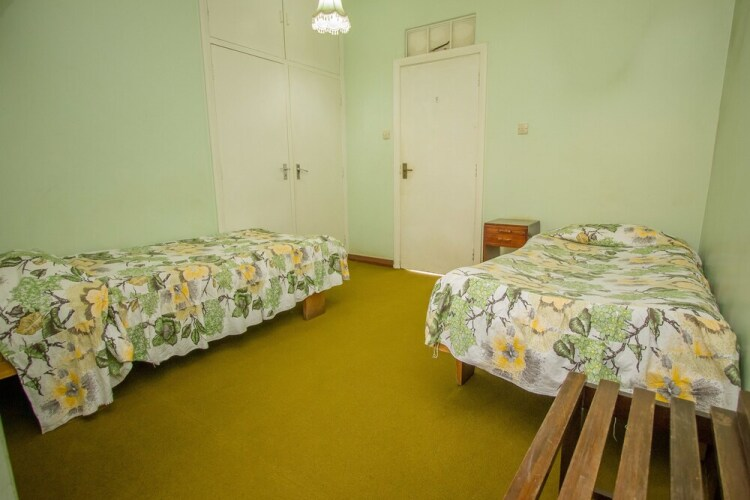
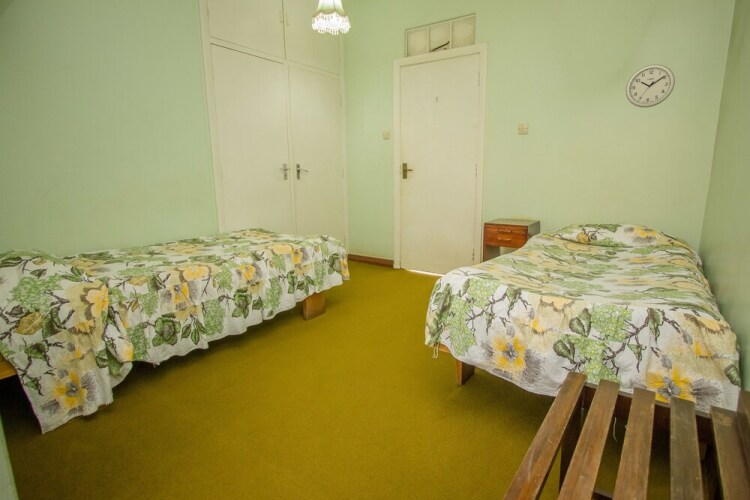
+ wall clock [625,63,676,108]
